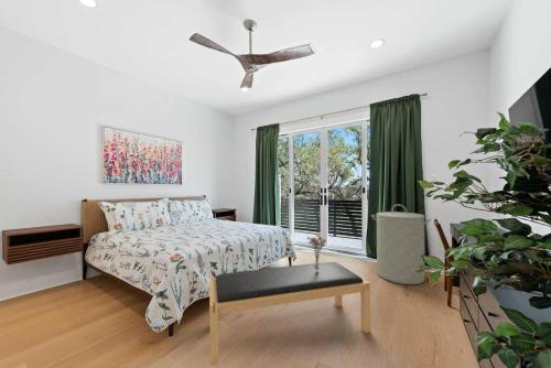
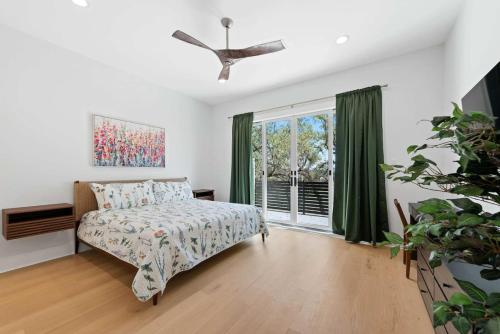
- laundry hamper [371,203,432,285]
- bouquet [305,234,327,271]
- bench [208,261,371,367]
